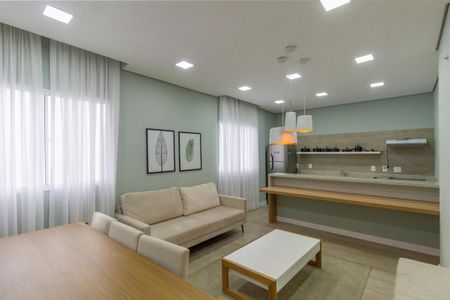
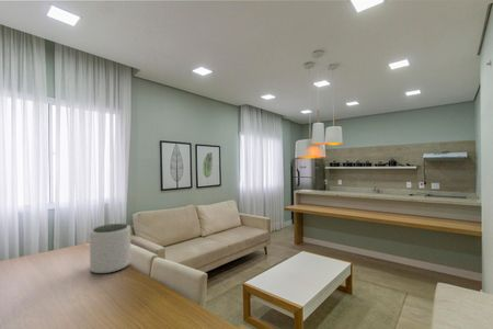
+ plant pot [89,223,131,274]
